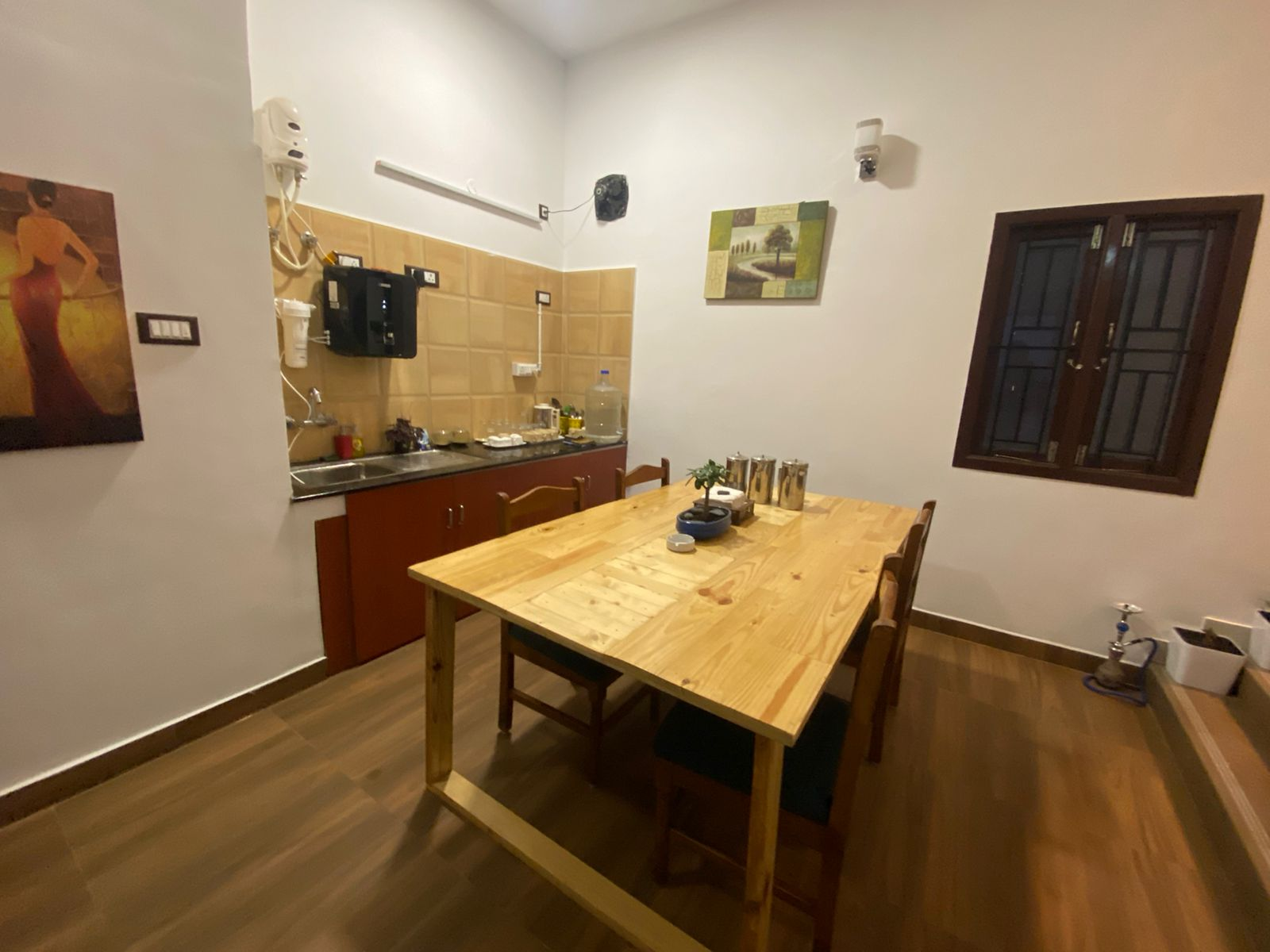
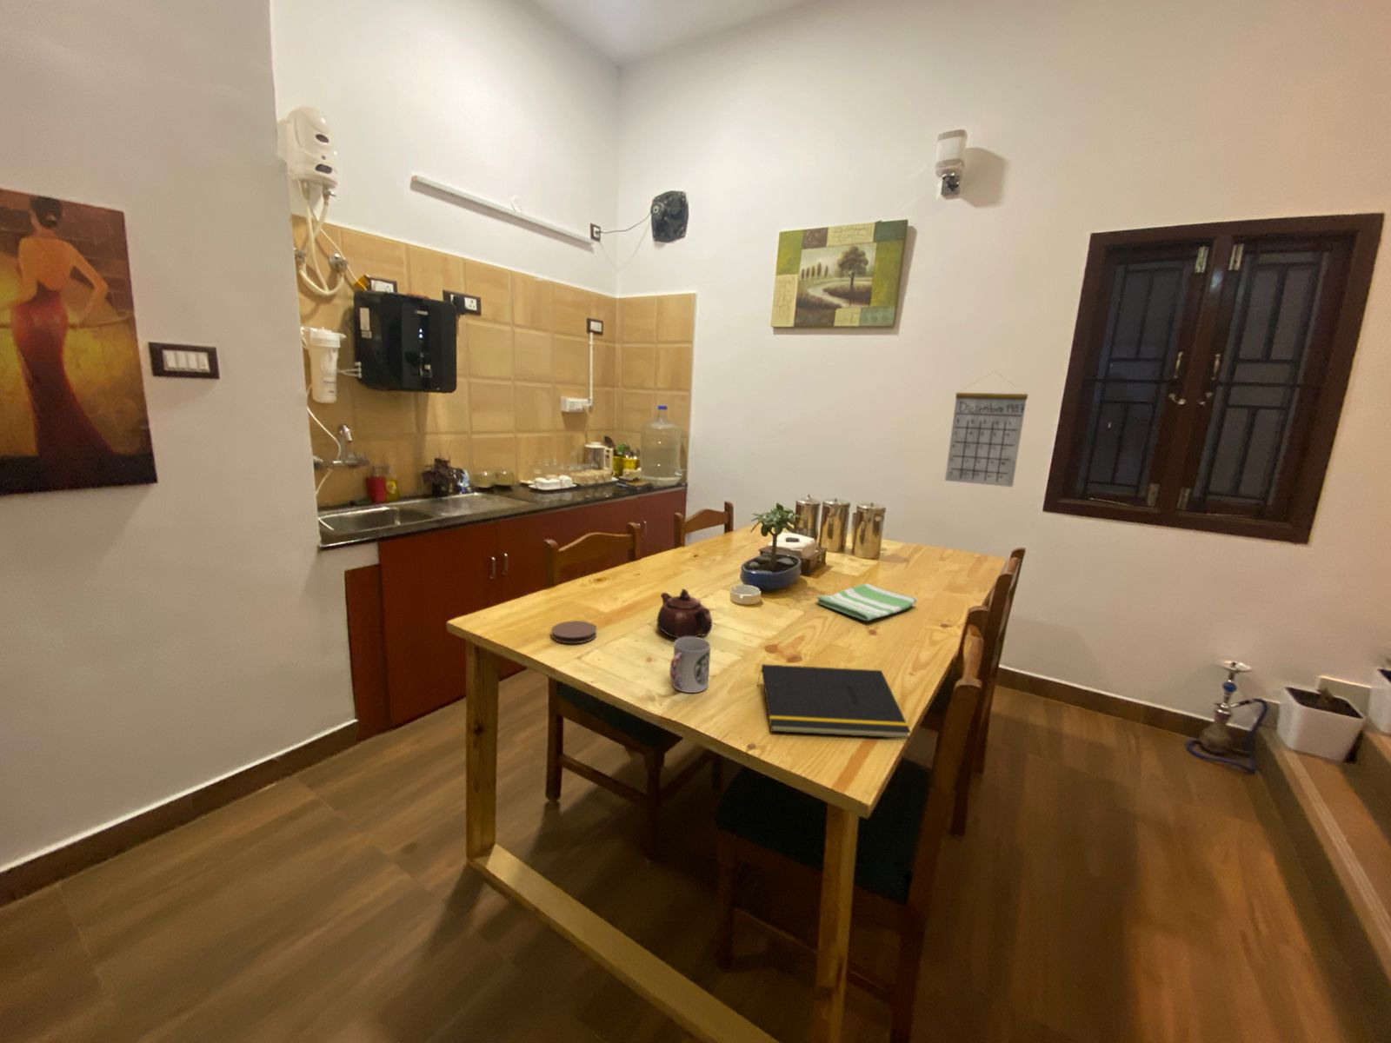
+ teapot [656,587,713,639]
+ coaster [550,620,597,644]
+ calendar [944,370,1030,488]
+ cup [668,637,711,694]
+ notepad [757,663,912,740]
+ dish towel [815,583,918,621]
